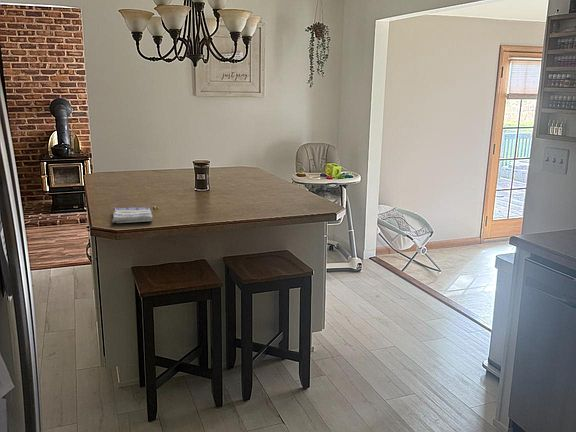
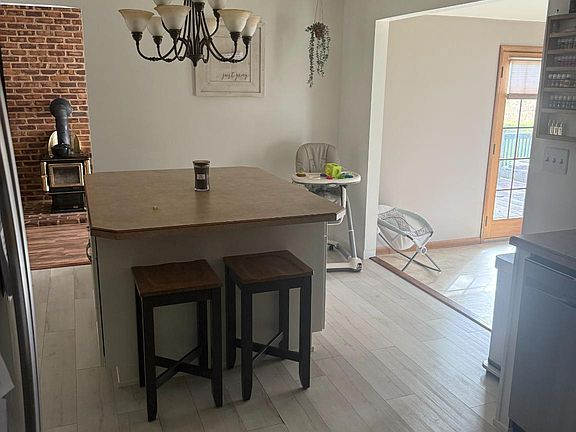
- dish towel [111,206,153,224]
